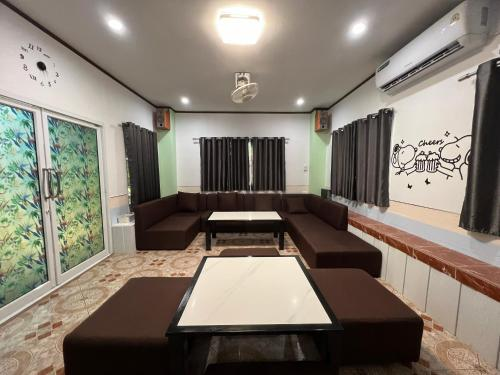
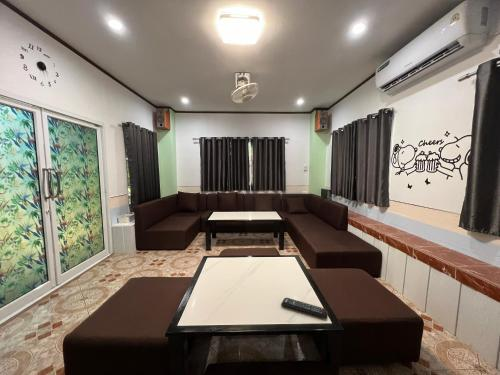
+ remote control [280,297,329,320]
